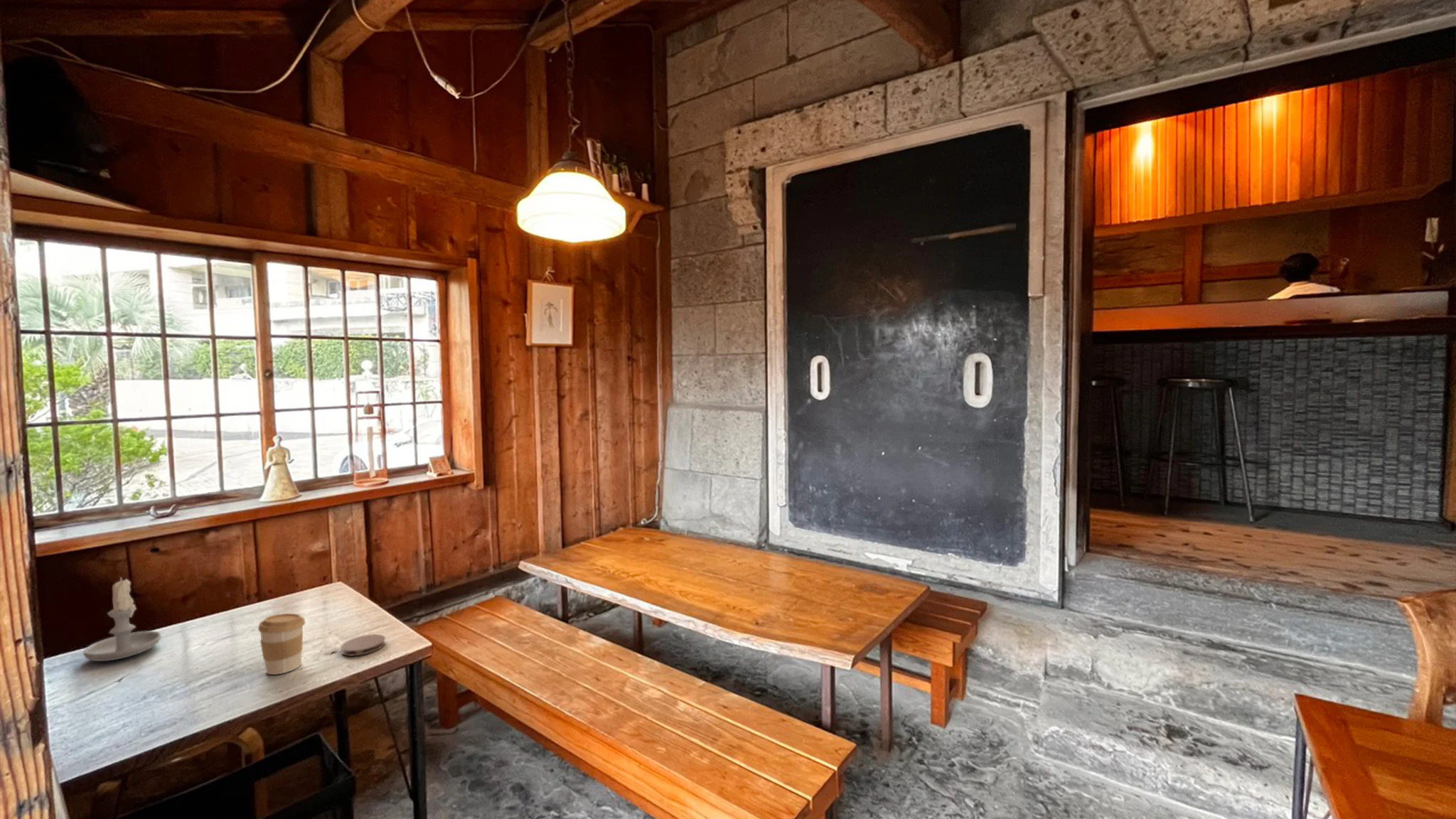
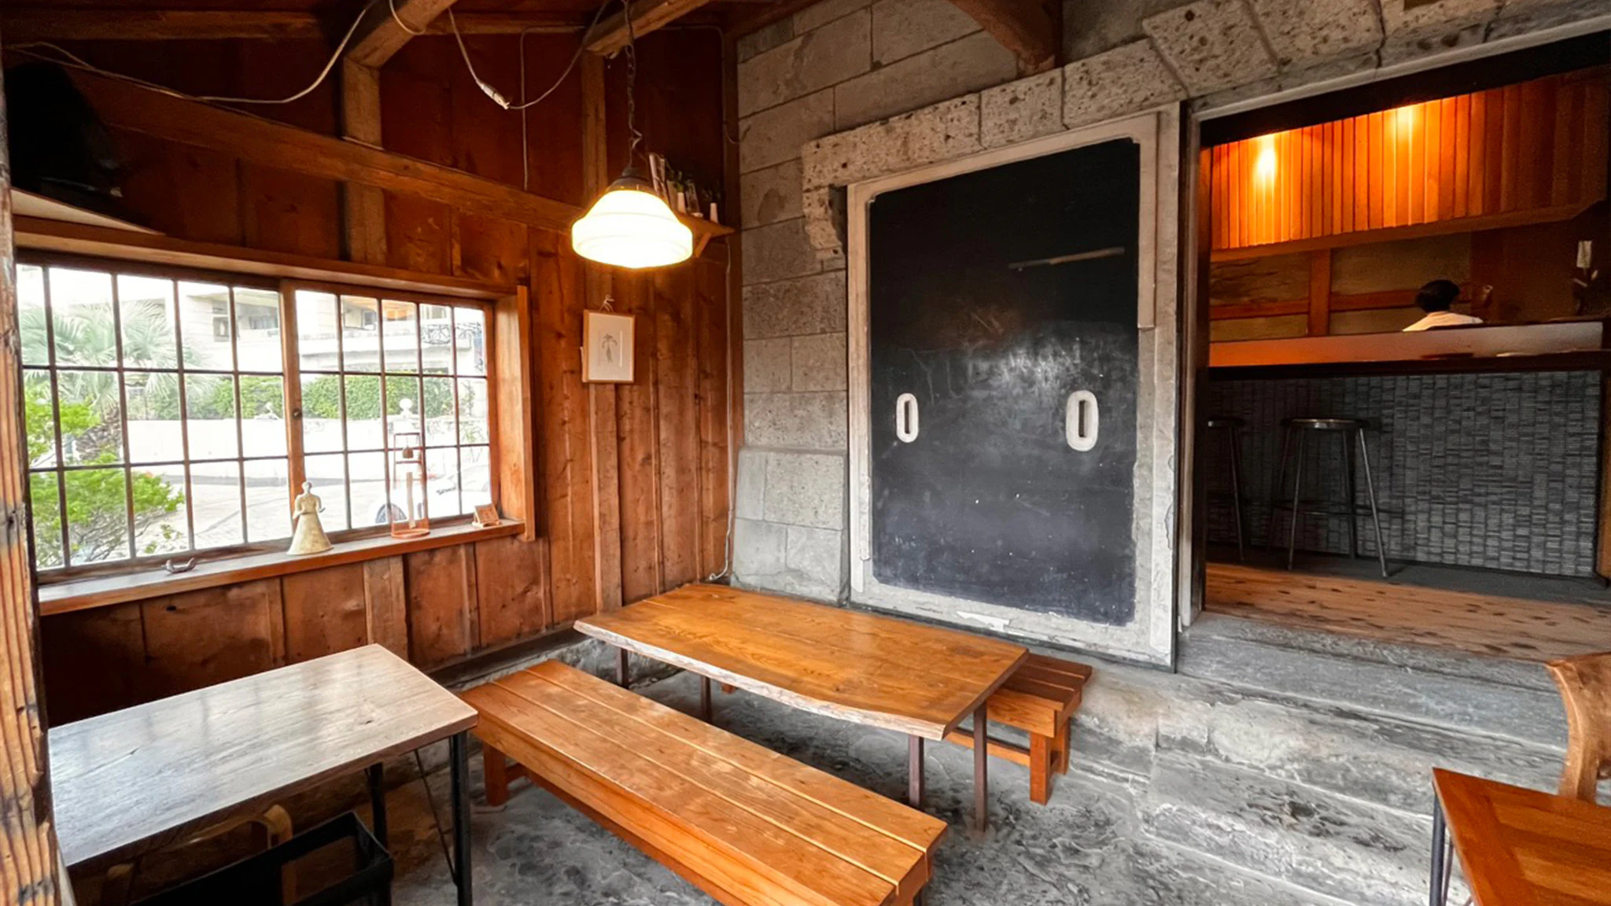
- coffee cup [257,613,306,675]
- coaster [341,633,386,657]
- candle [82,577,162,662]
